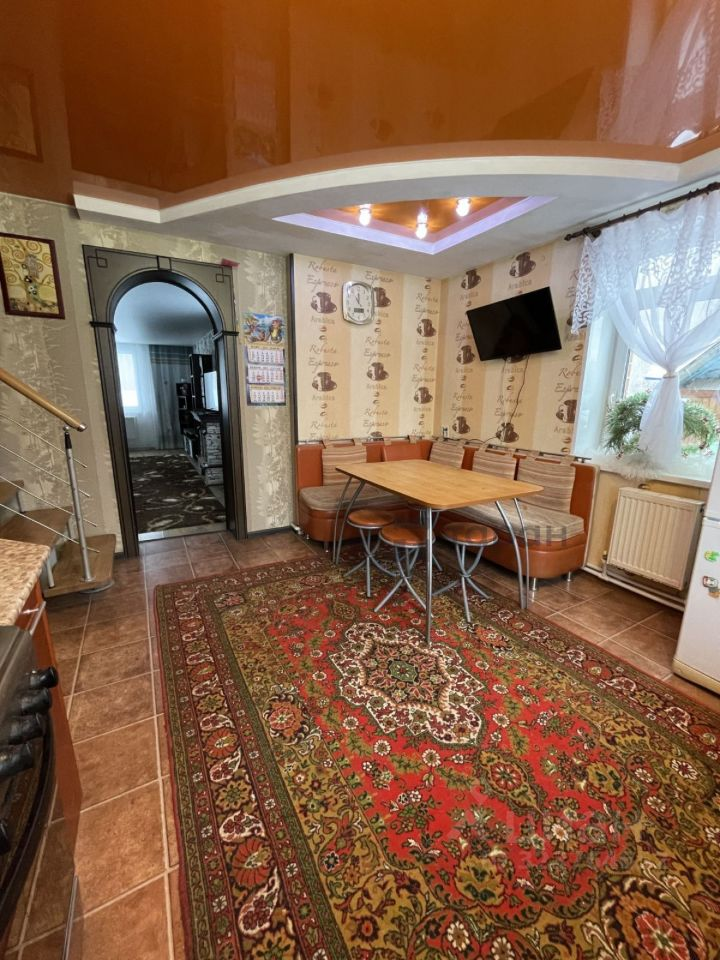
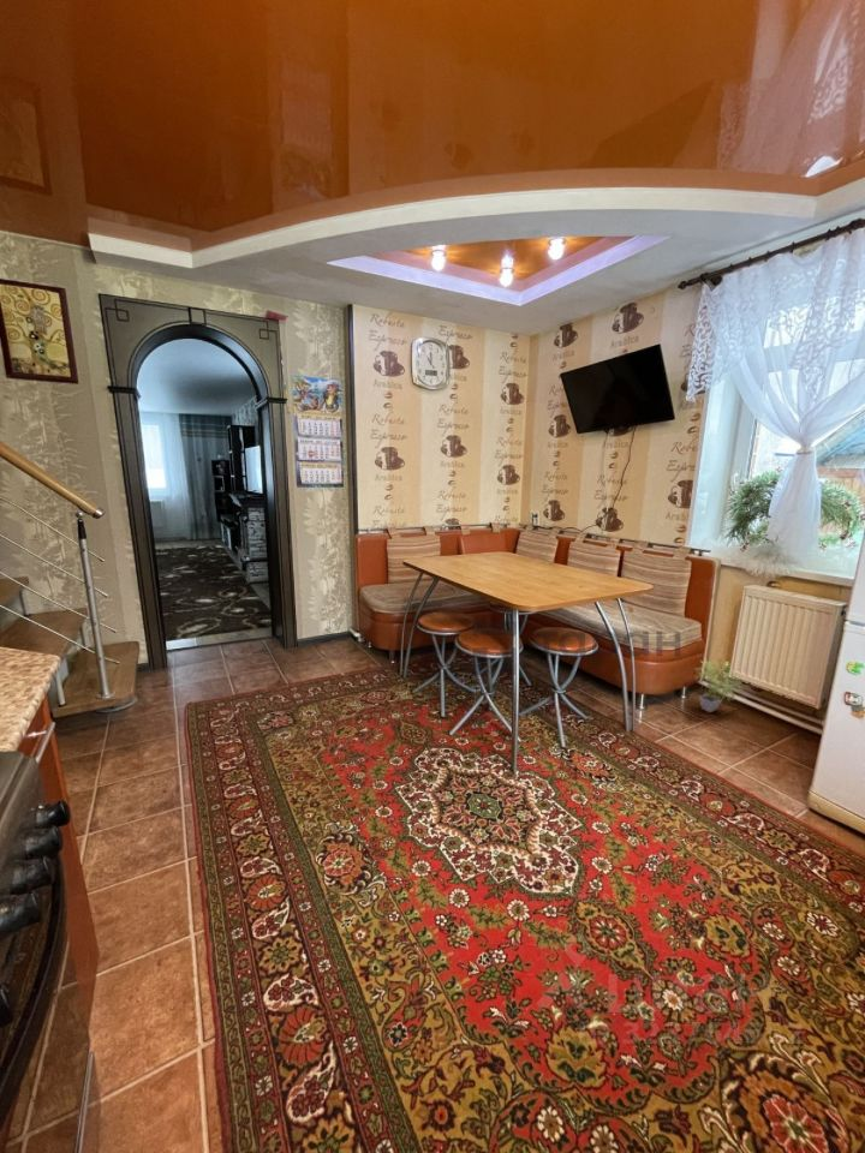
+ potted plant [693,658,744,713]
